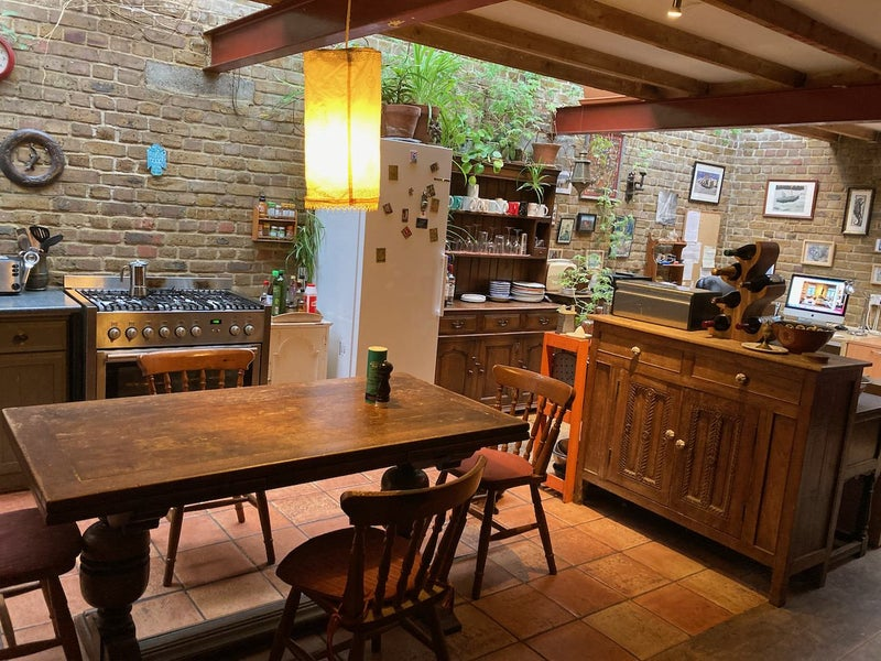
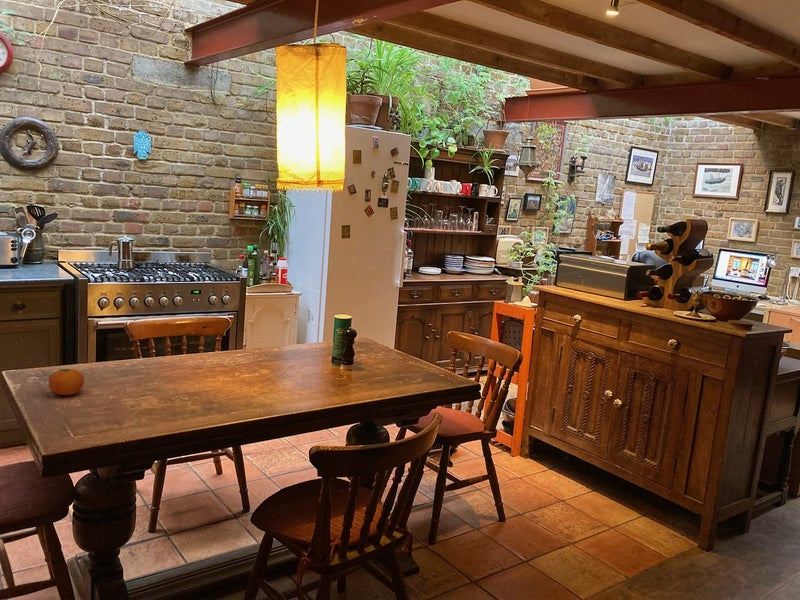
+ fruit [48,368,85,396]
